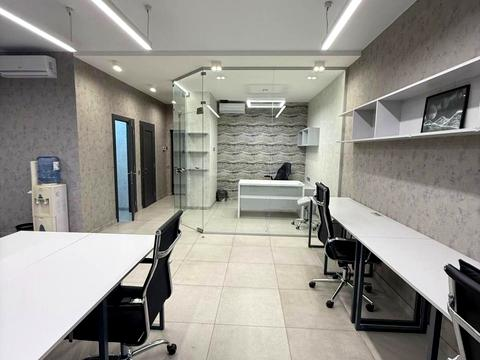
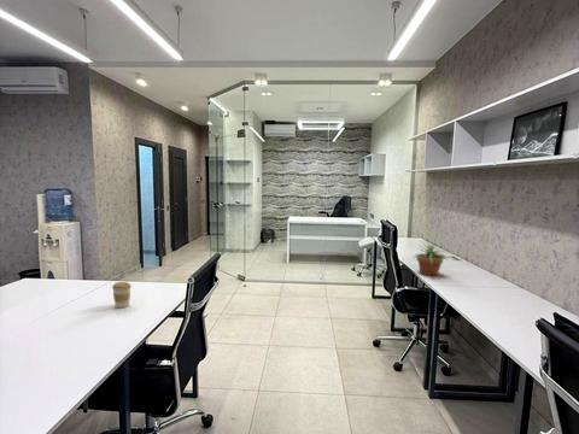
+ coffee cup [111,281,133,309]
+ potted plant [413,241,449,276]
